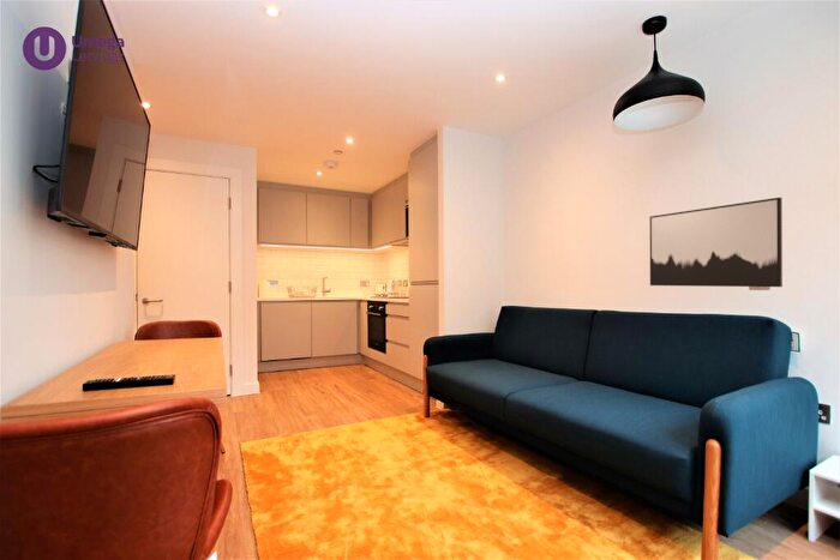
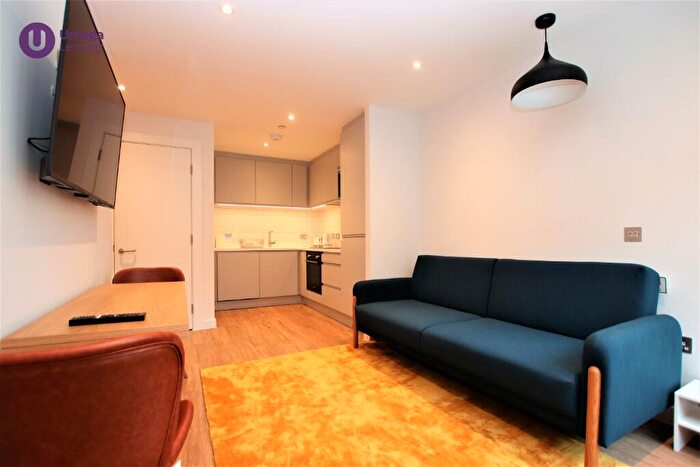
- wall art [649,197,784,288]
